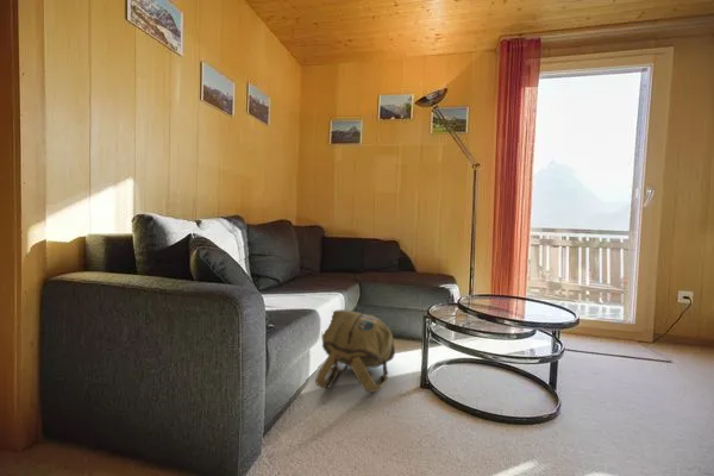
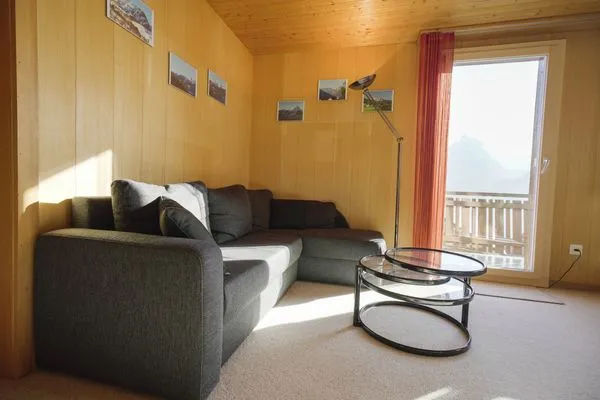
- backpack [314,308,396,393]
